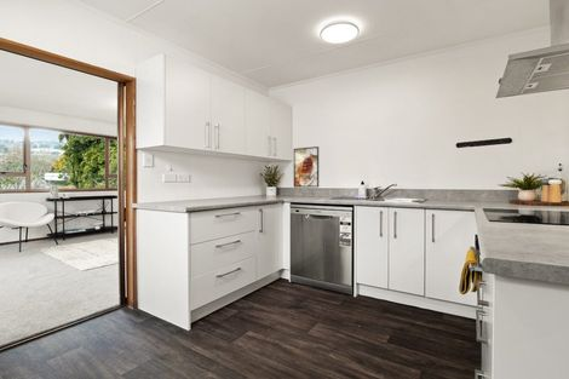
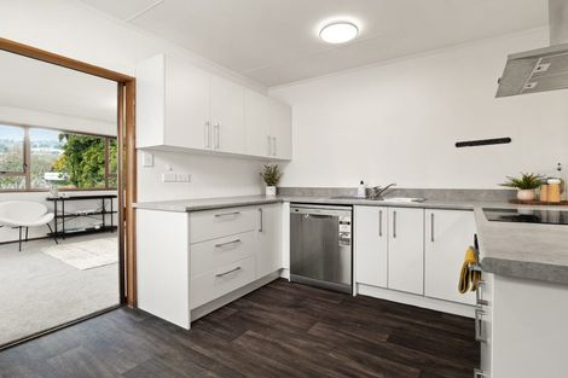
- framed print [293,145,320,189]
